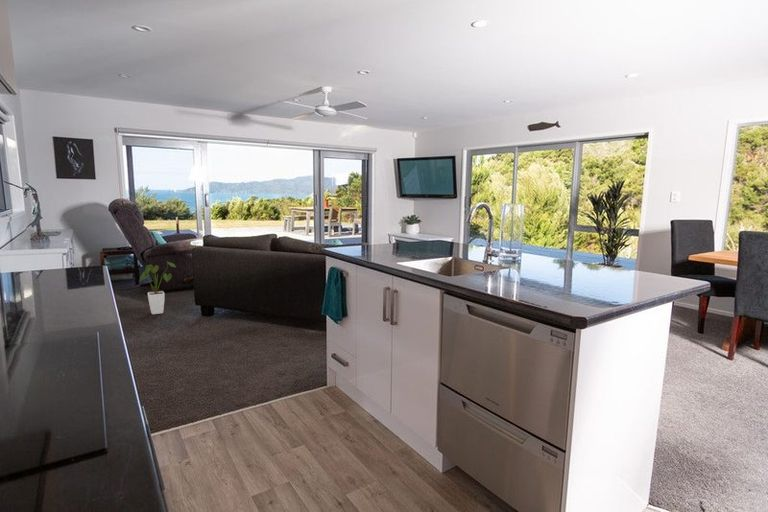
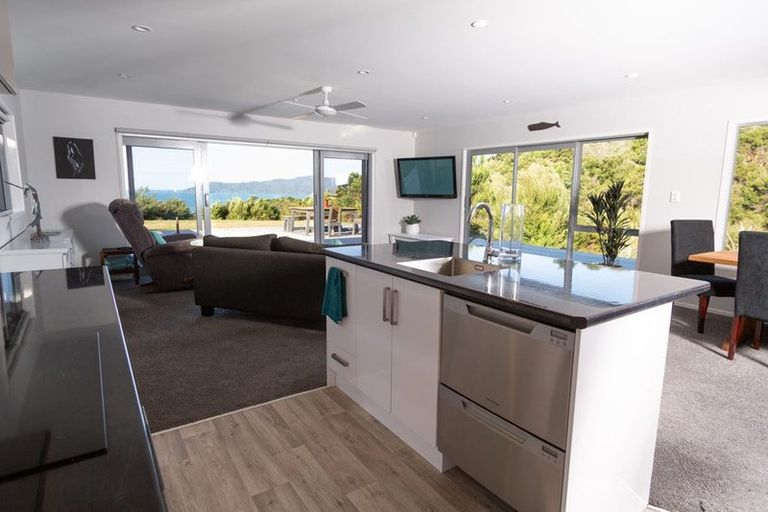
- house plant [139,260,177,315]
